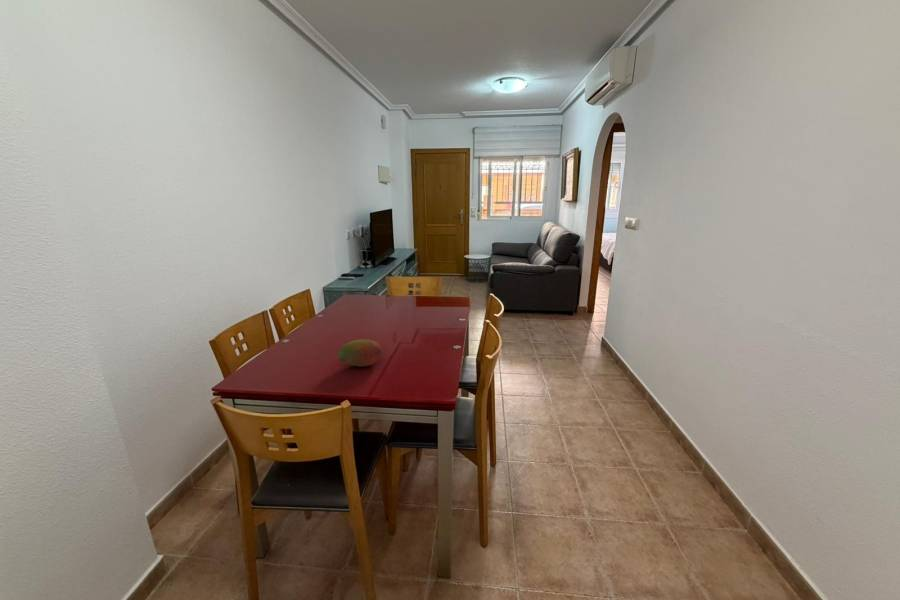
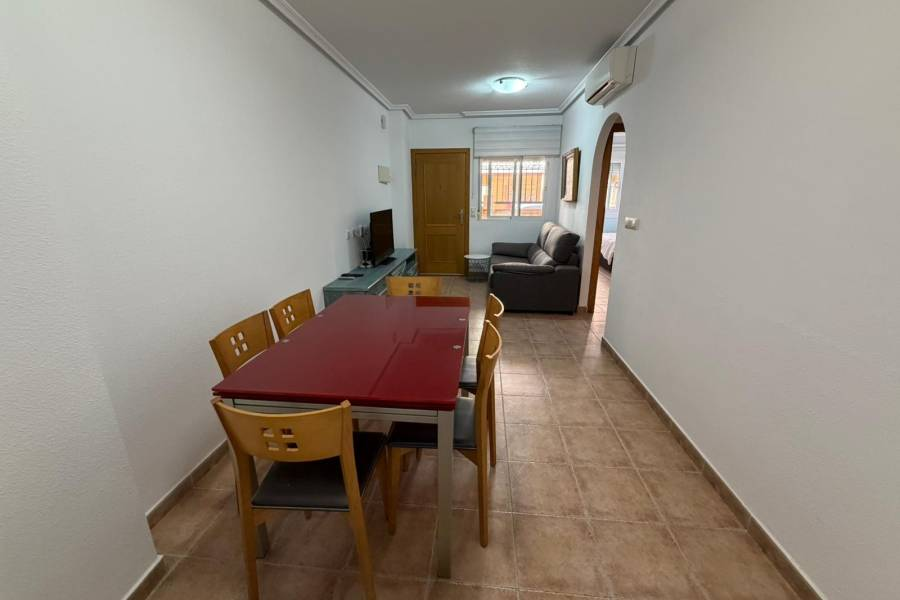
- fruit [337,338,383,367]
